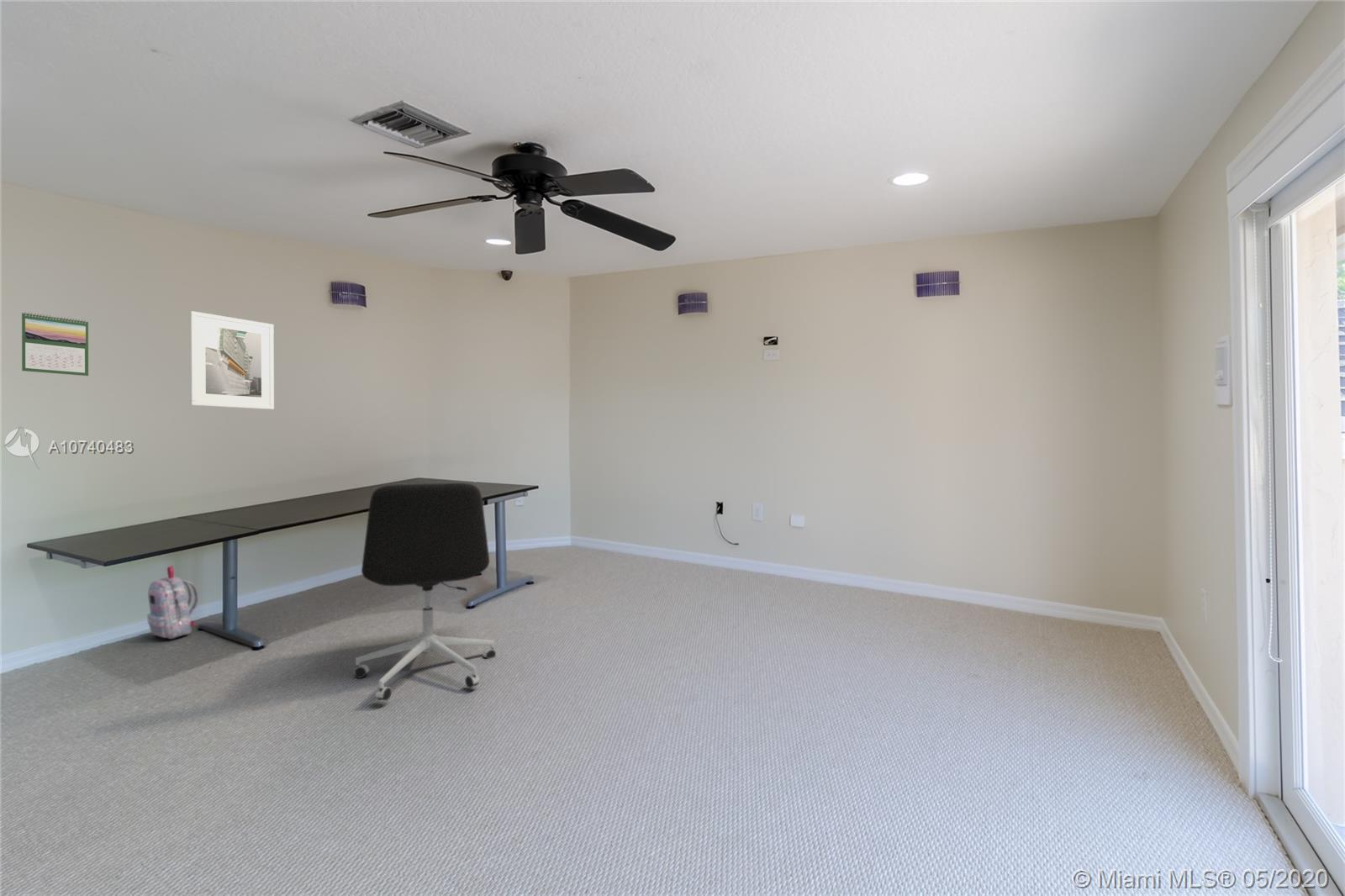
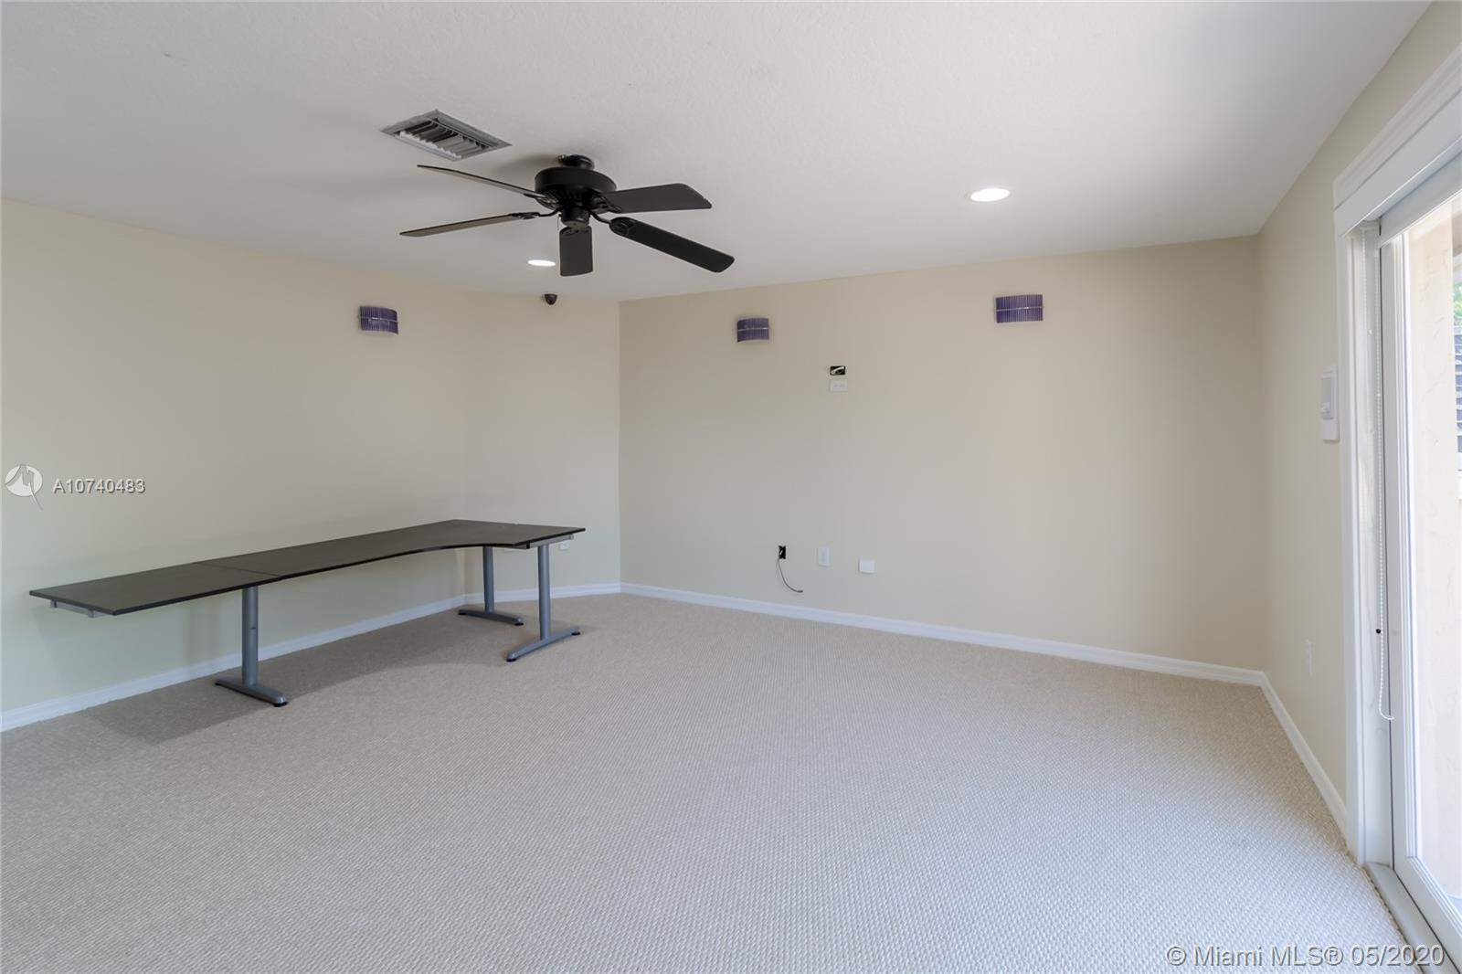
- calendar [21,311,89,377]
- backpack [146,565,199,640]
- office chair [353,482,497,702]
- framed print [189,310,275,410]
